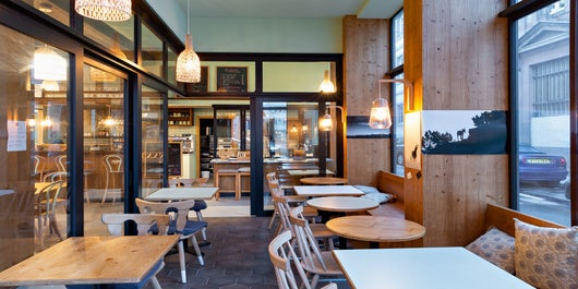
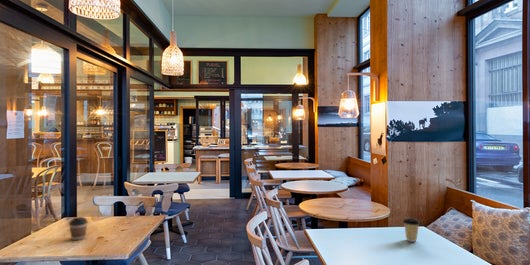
+ coffee cup [402,217,421,243]
+ coffee cup [68,216,89,241]
